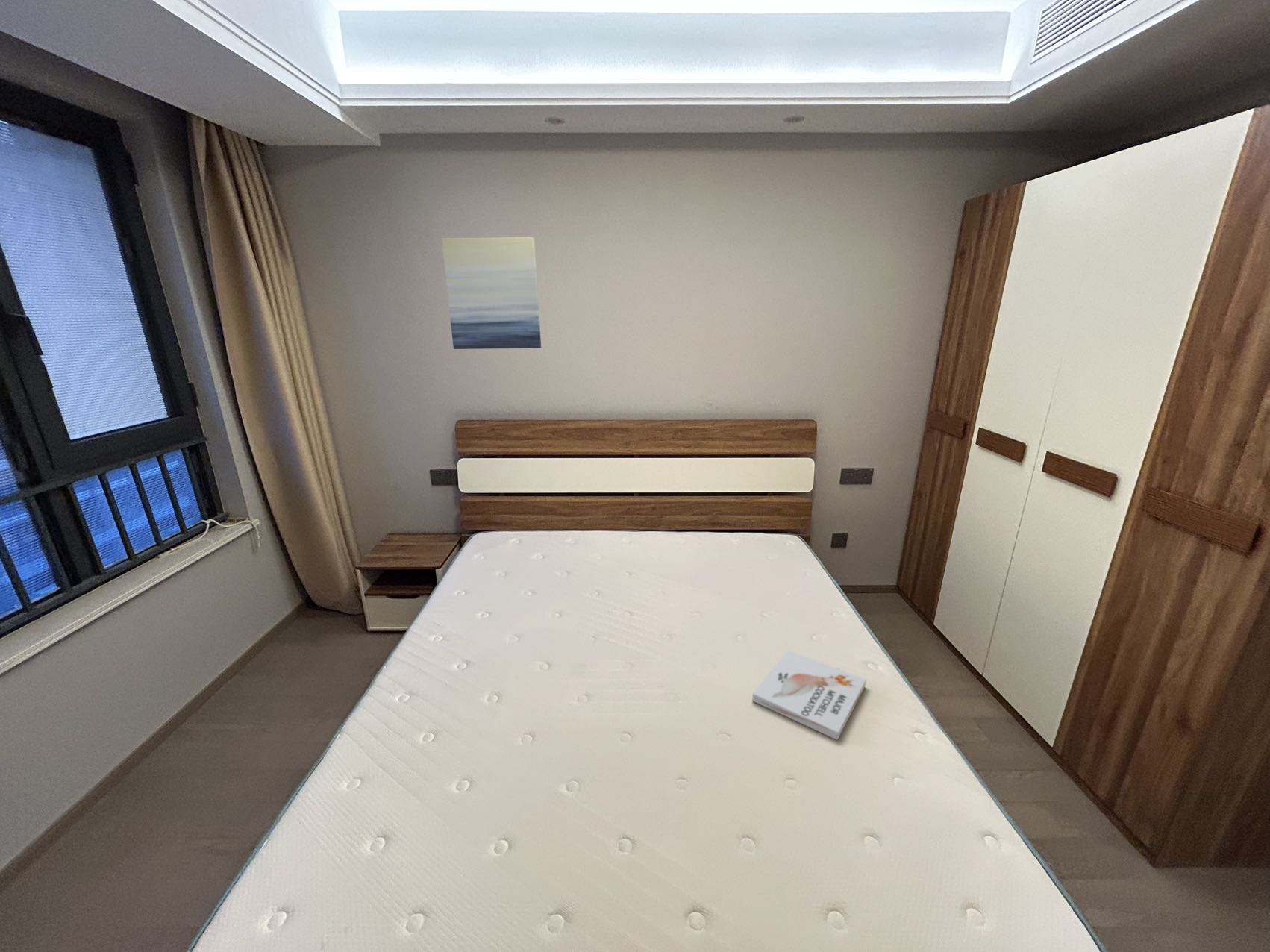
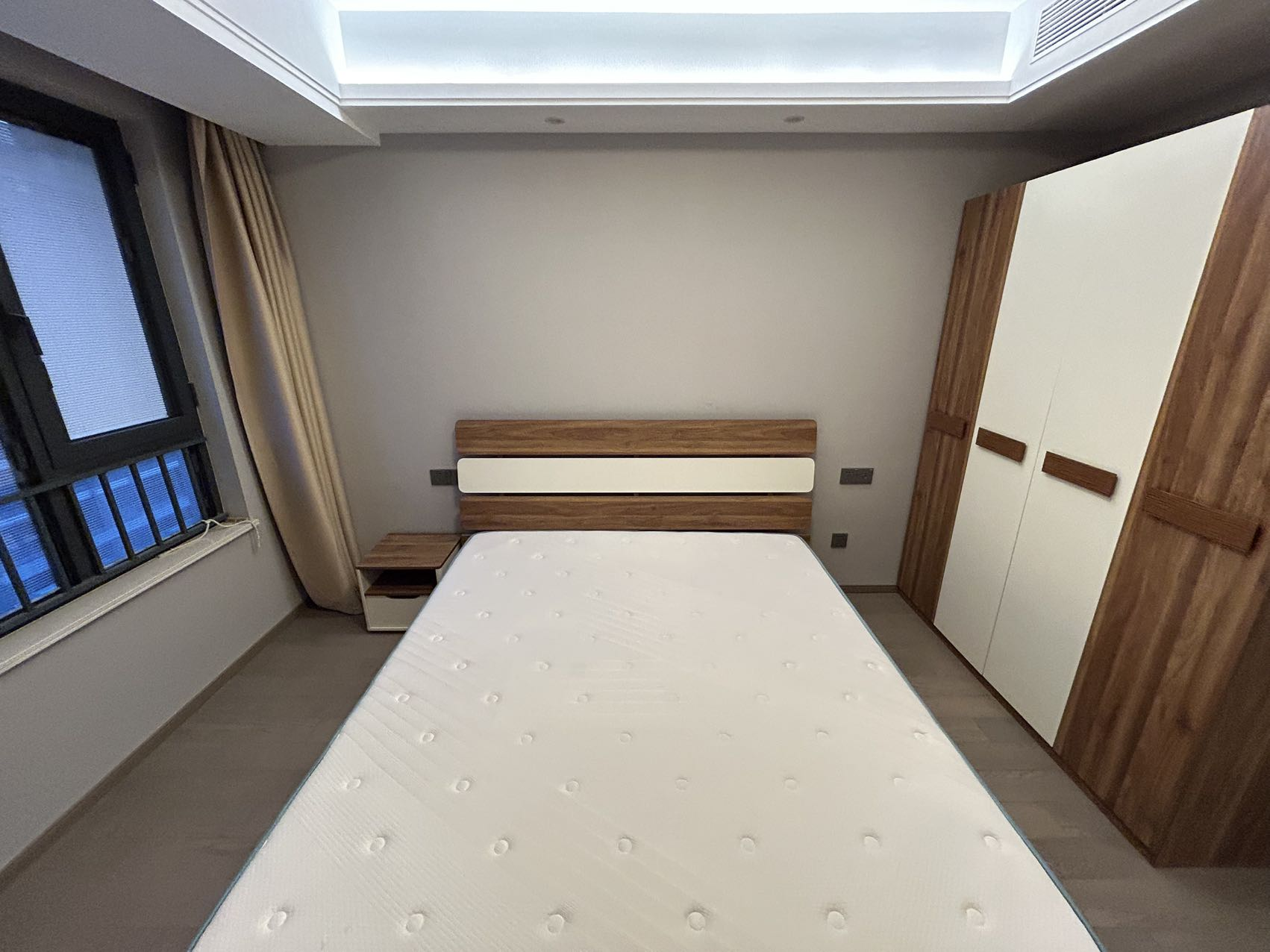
- wall art [441,237,542,350]
- book [751,649,867,741]
